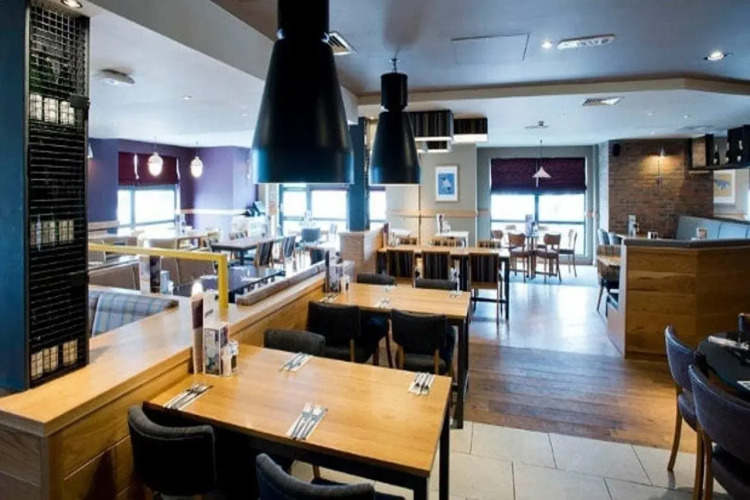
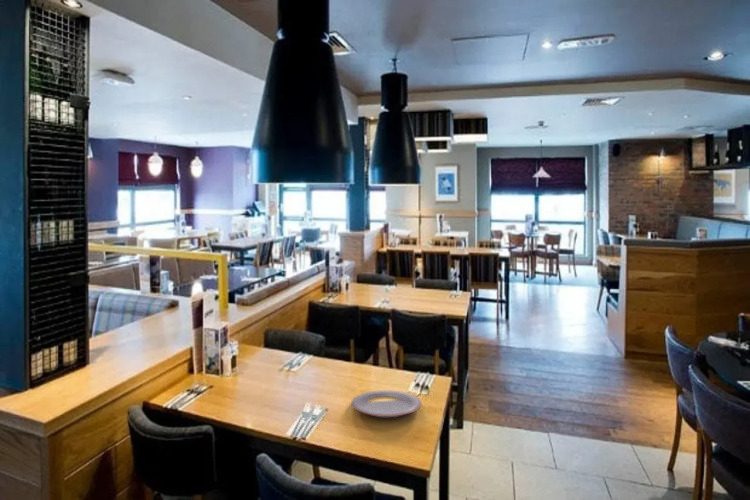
+ plate [350,389,423,418]
